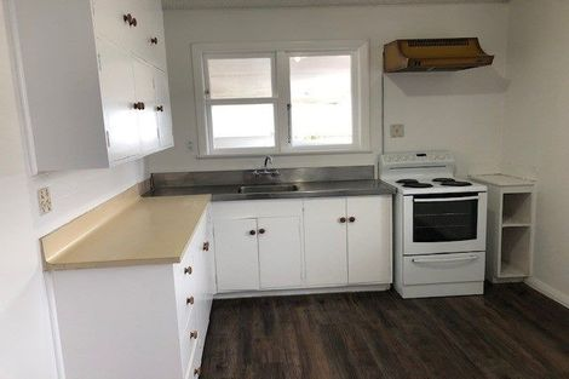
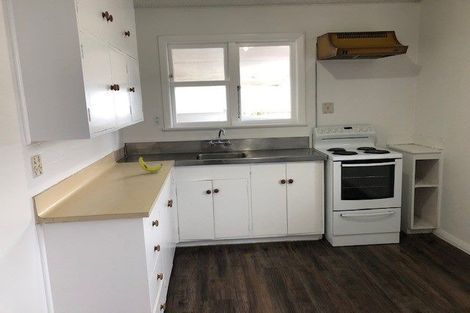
+ banana [138,152,163,173]
